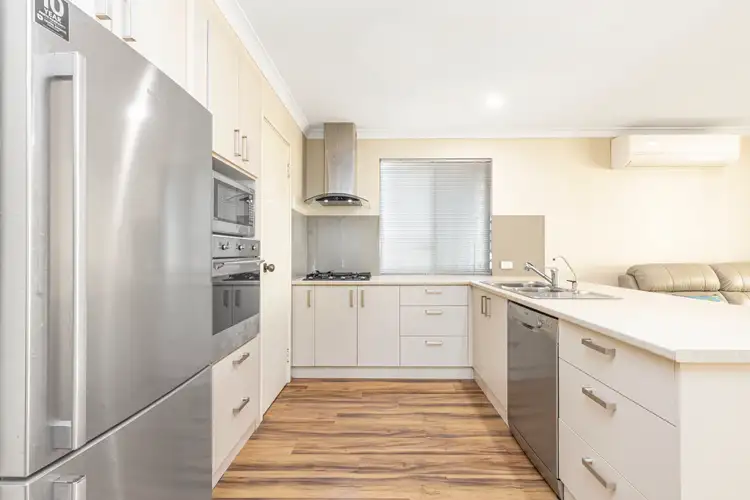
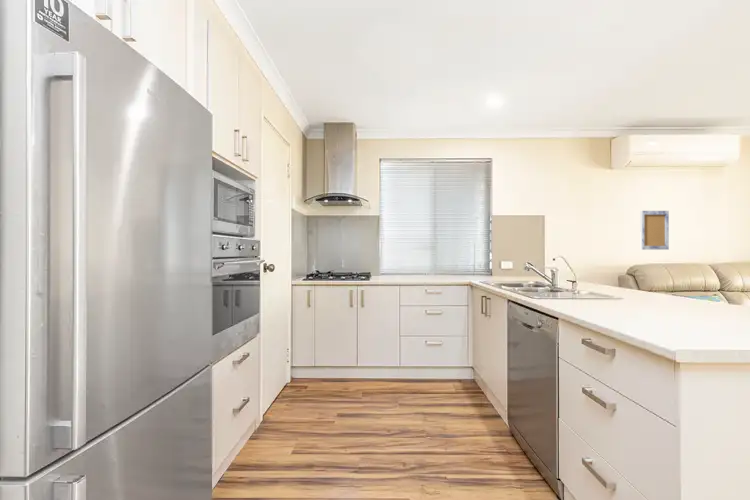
+ wall art [639,210,670,251]
